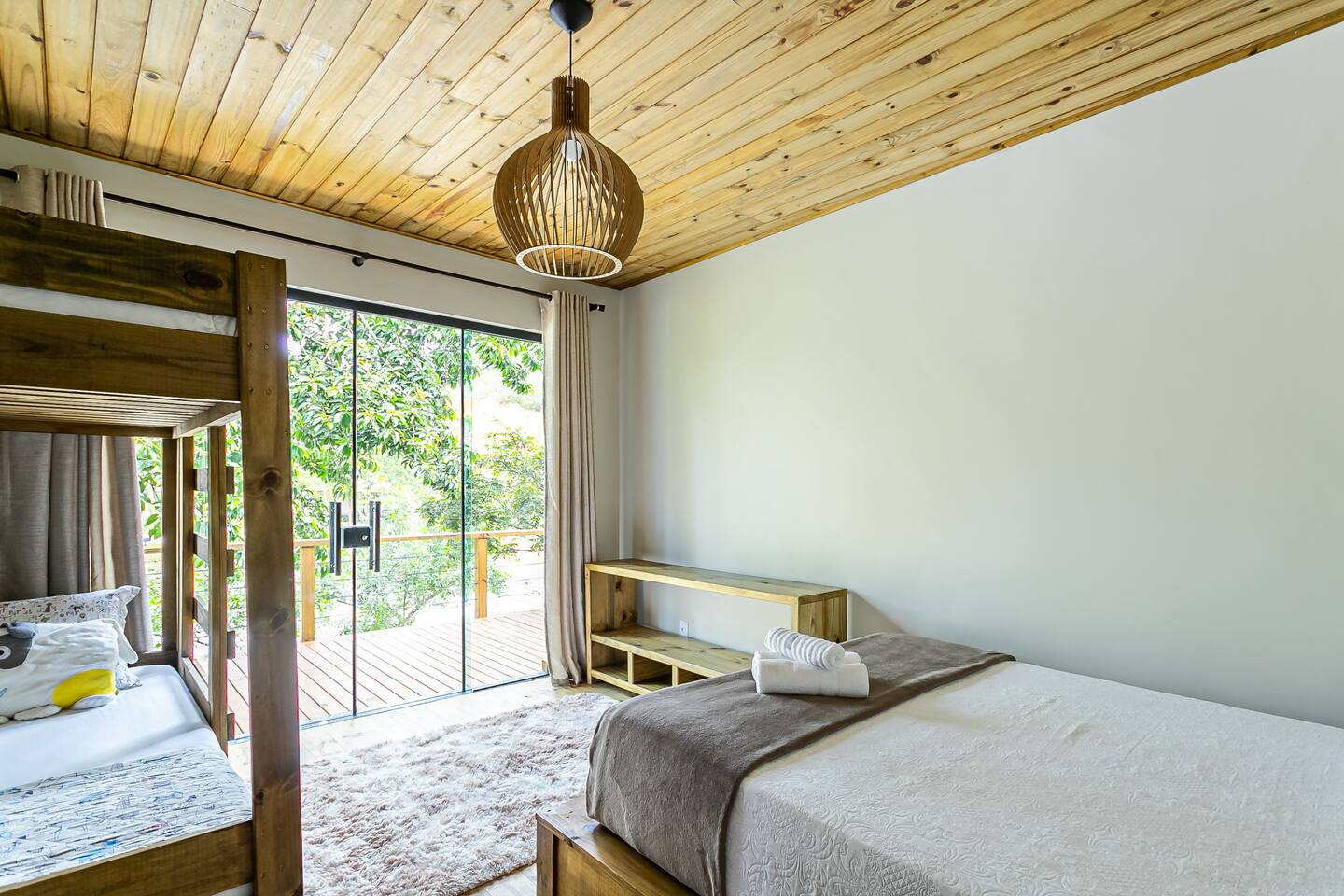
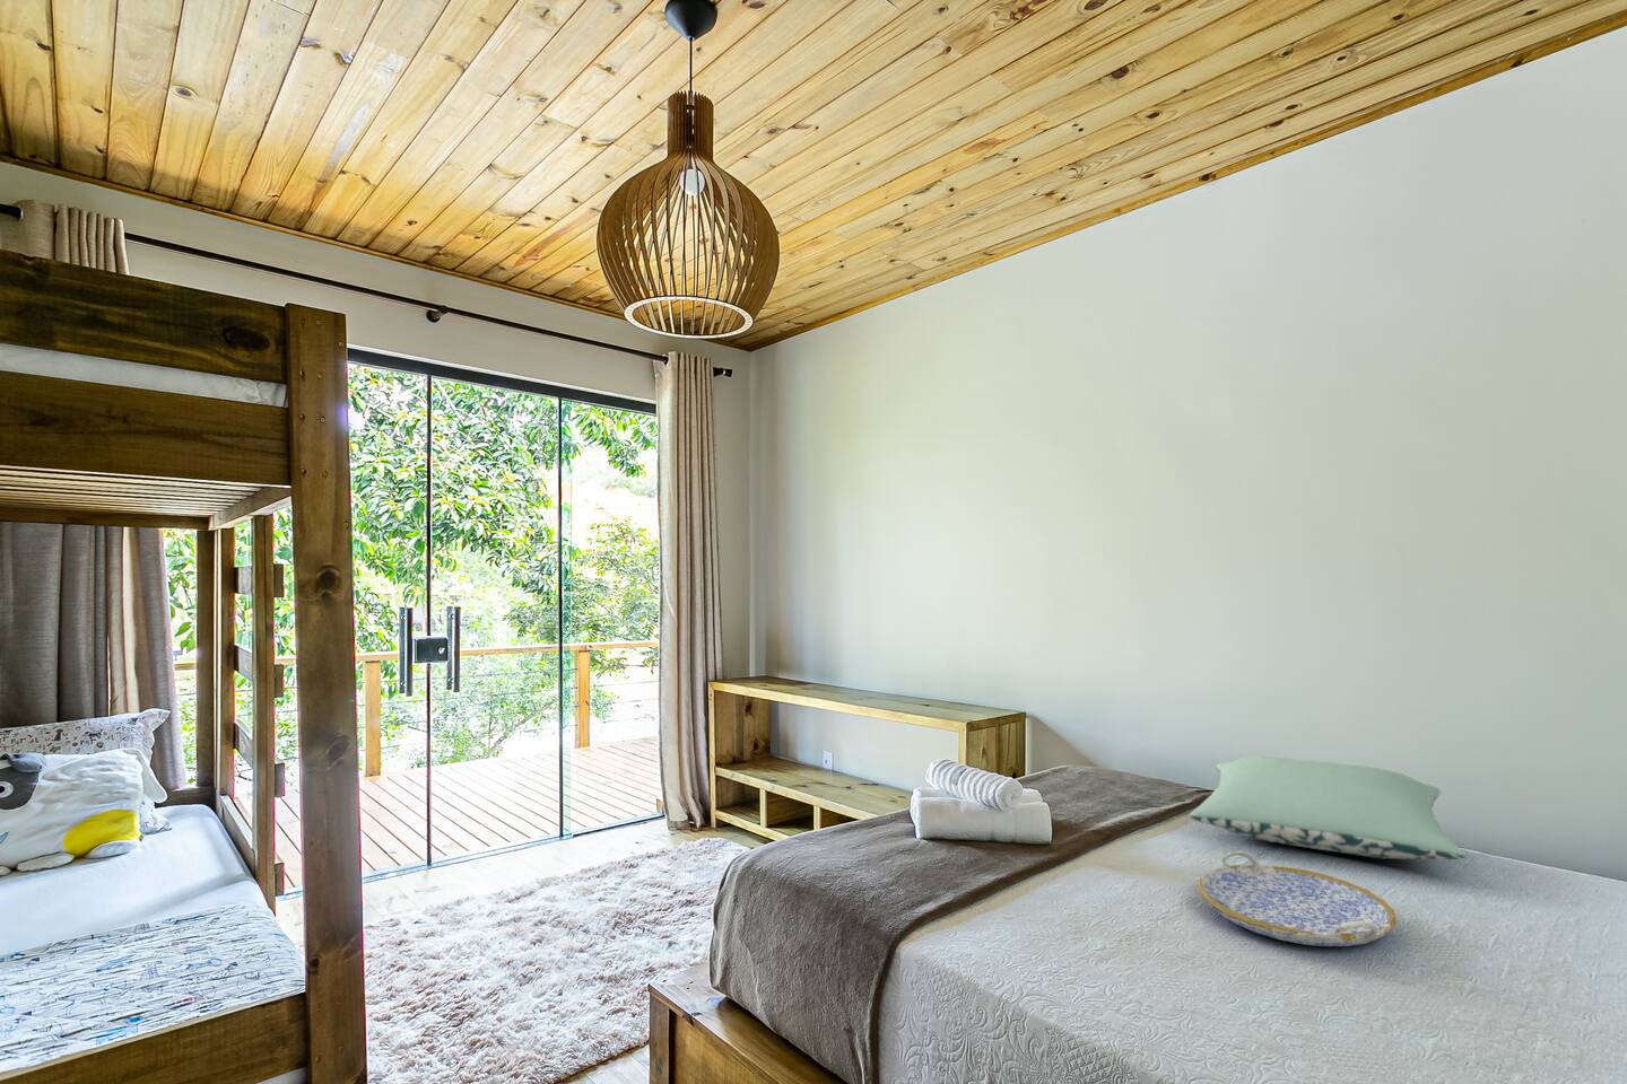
+ pillow [1189,755,1466,860]
+ serving tray [1196,851,1398,947]
